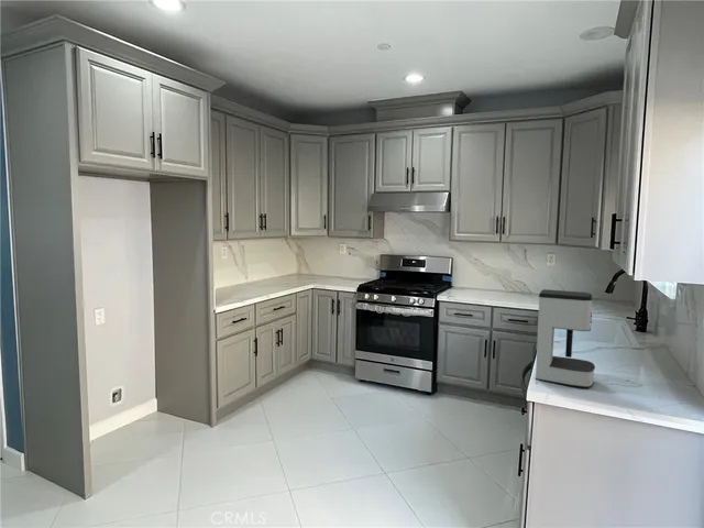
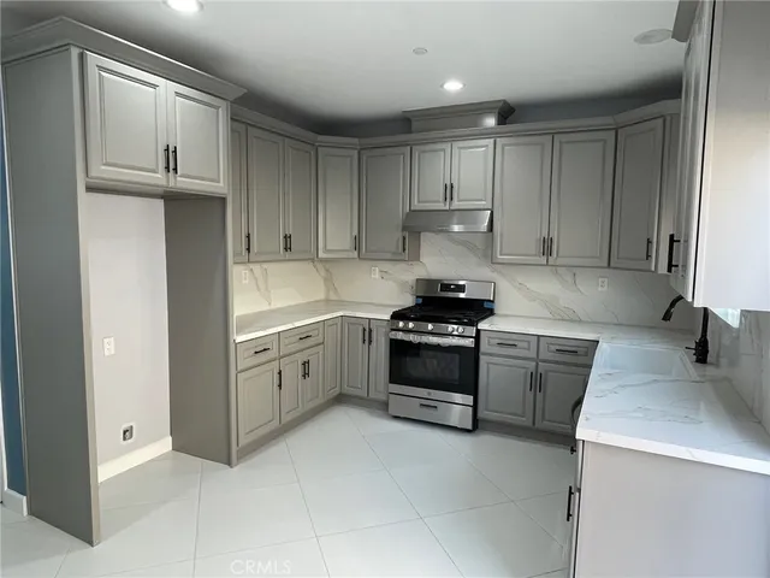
- coffee maker [535,288,596,389]
